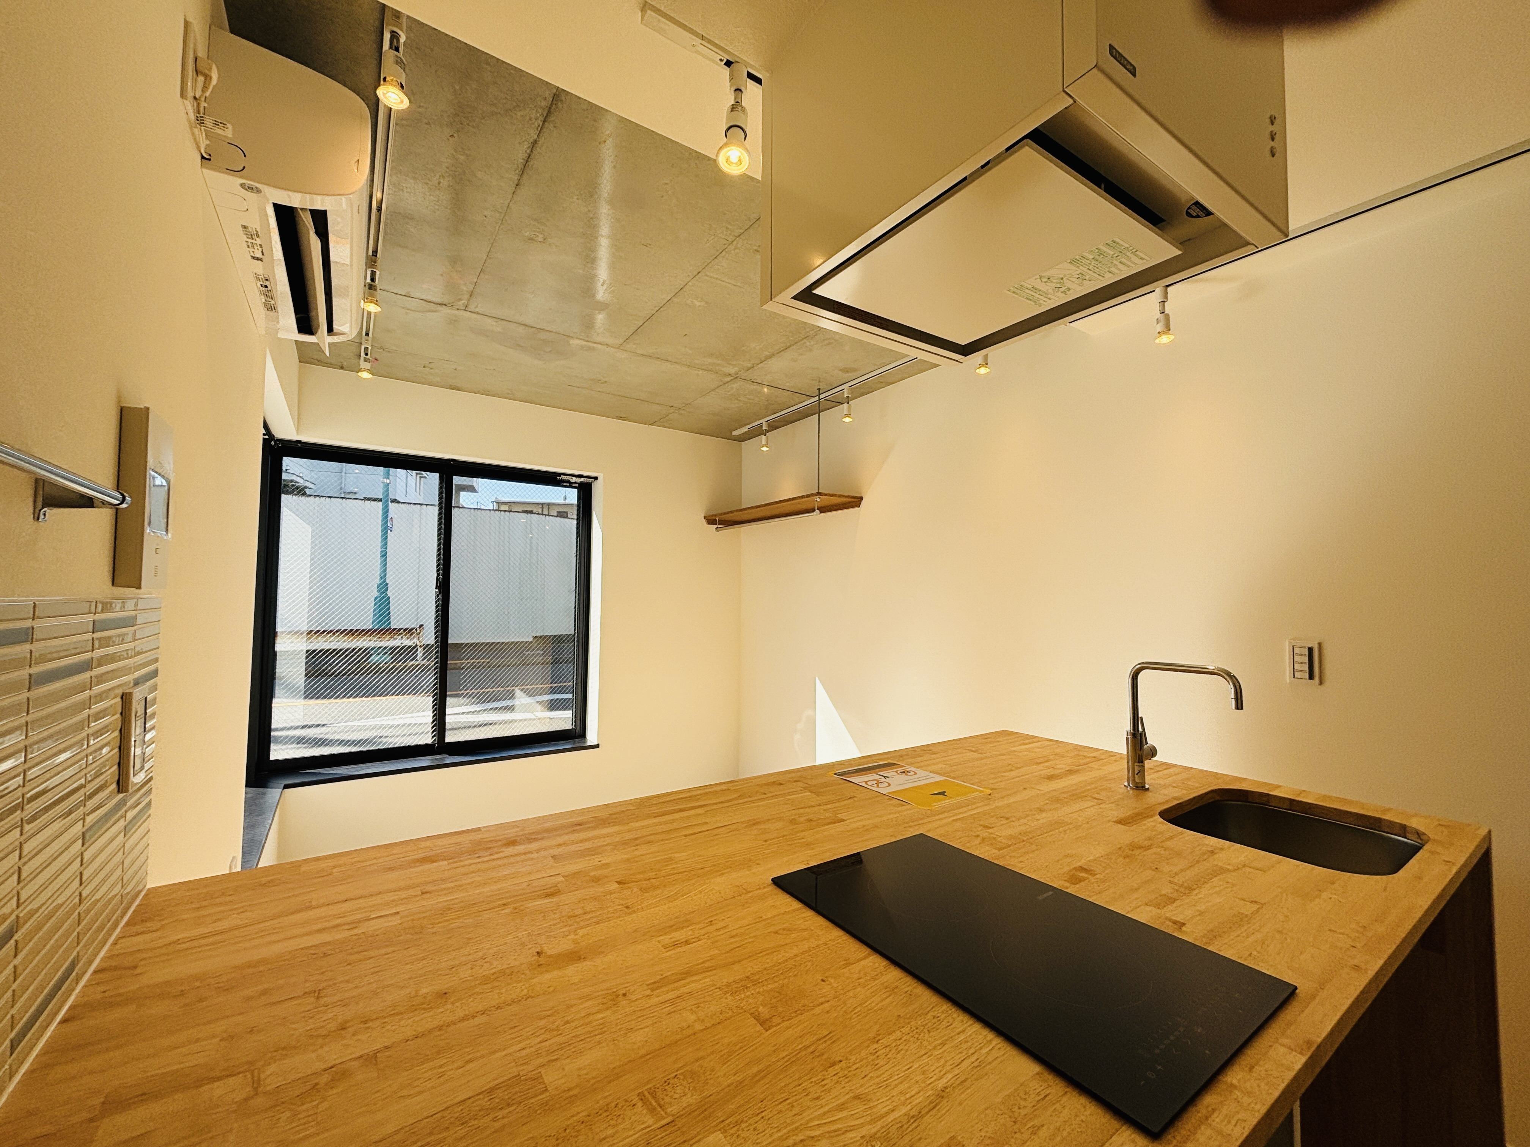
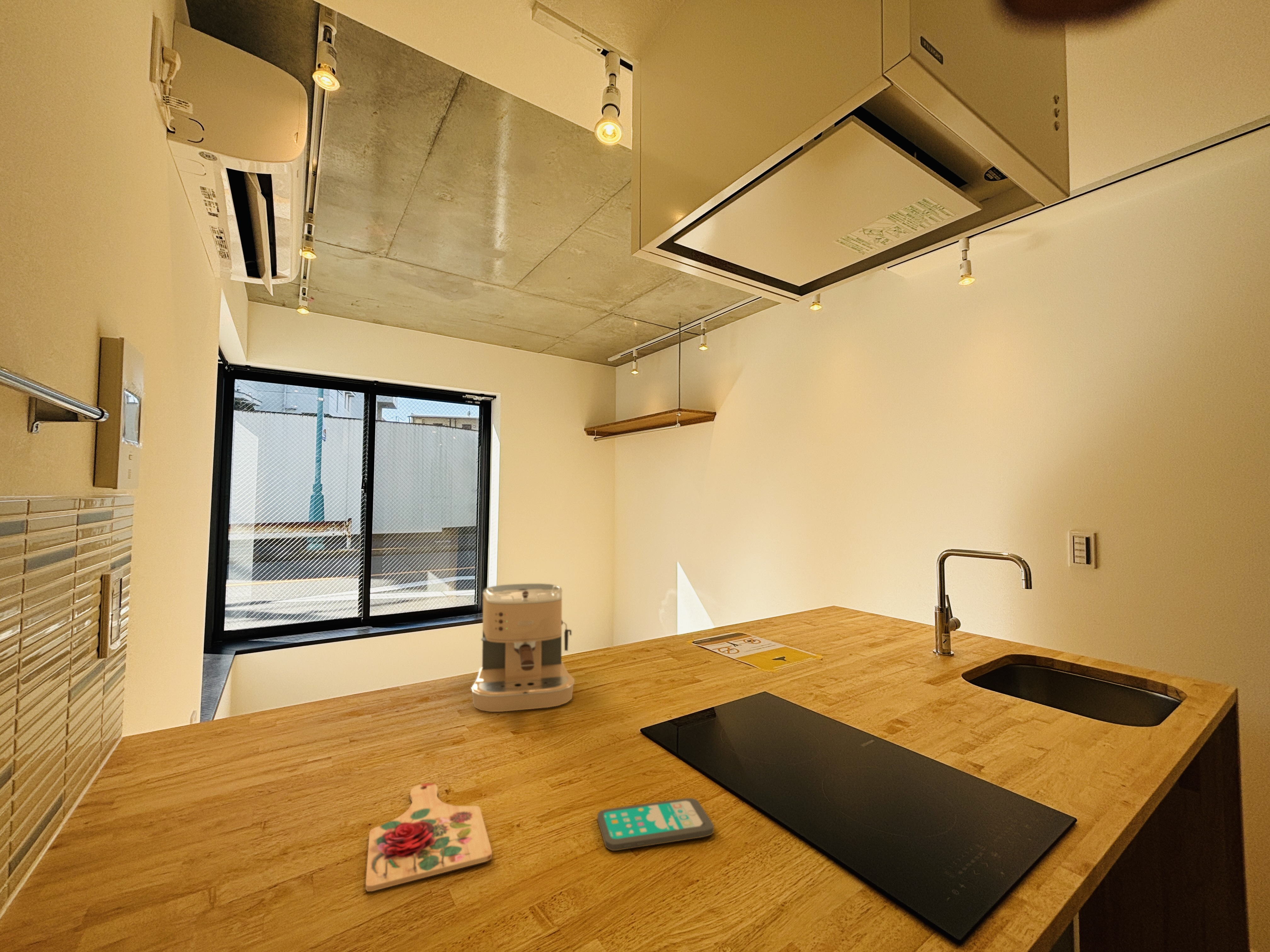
+ cutting board [365,783,492,892]
+ smartphone [597,798,714,851]
+ coffee maker [471,583,575,712]
